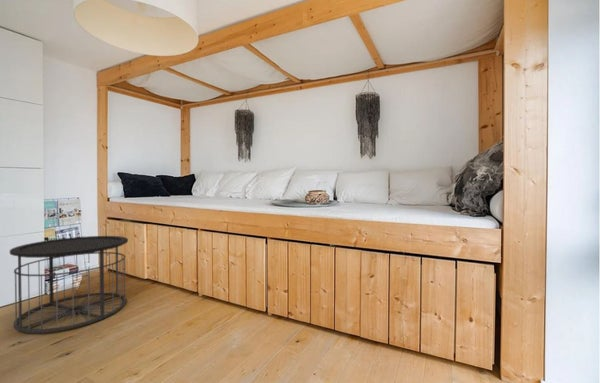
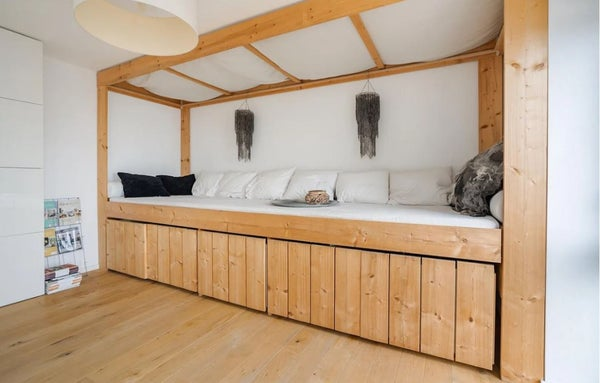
- side table [9,235,129,334]
